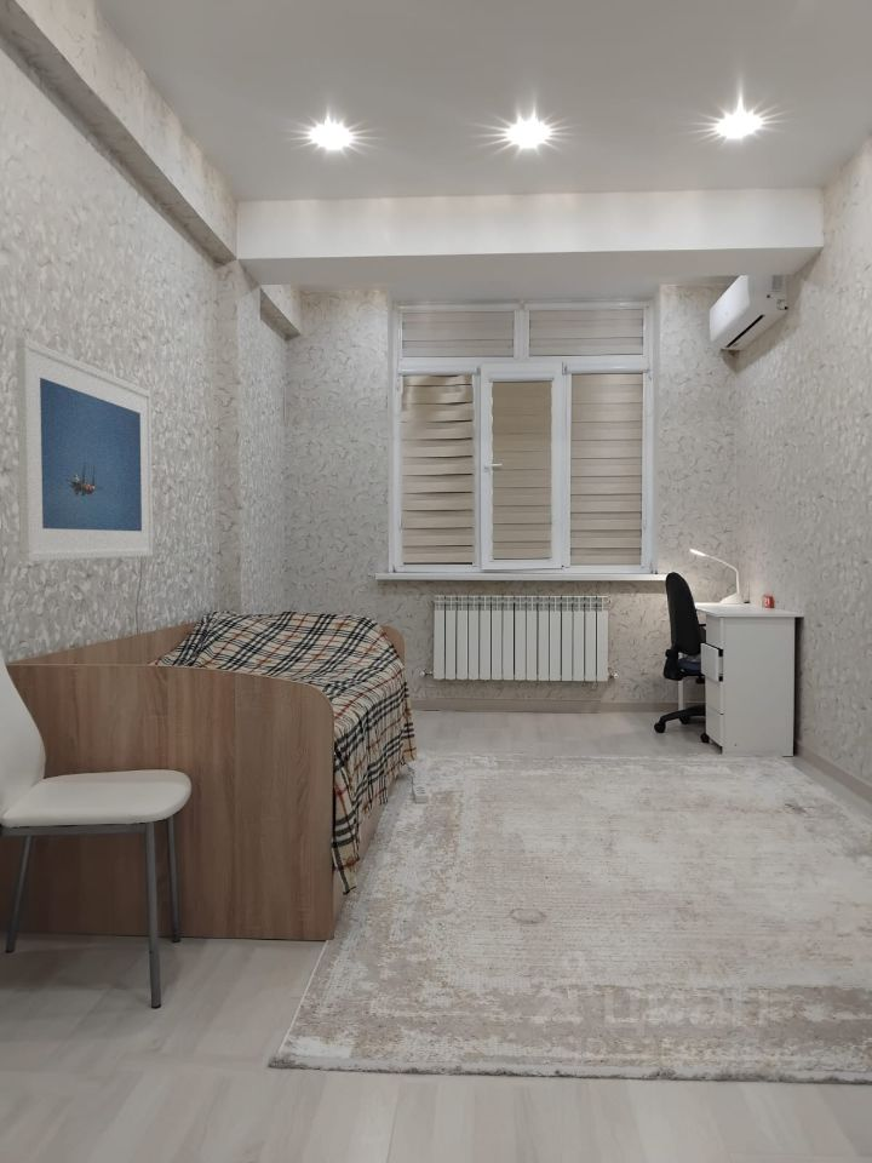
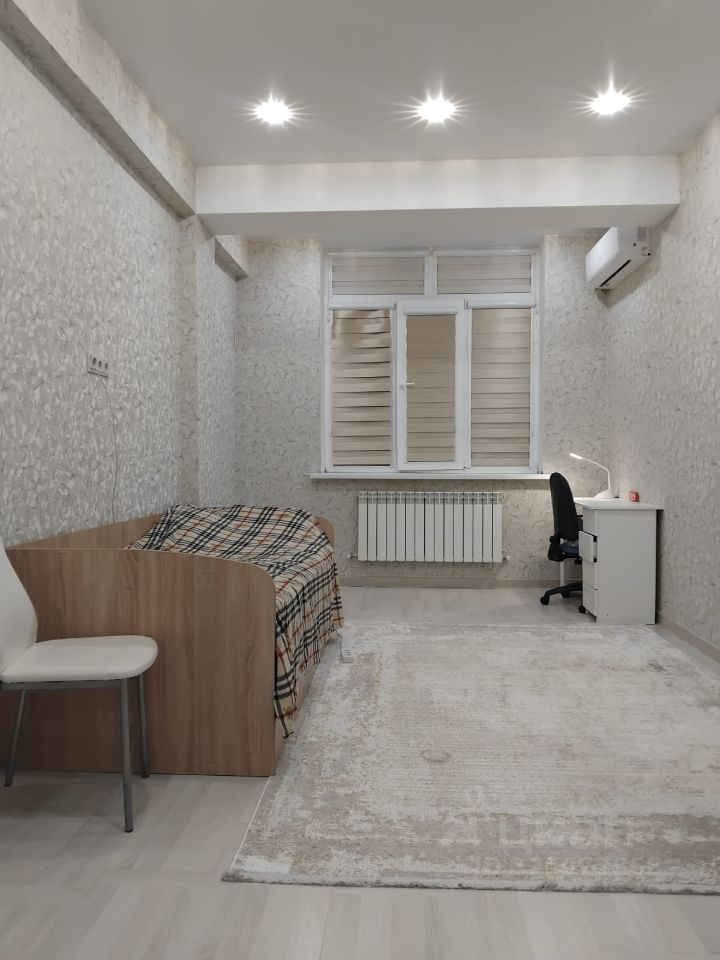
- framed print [16,337,154,562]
